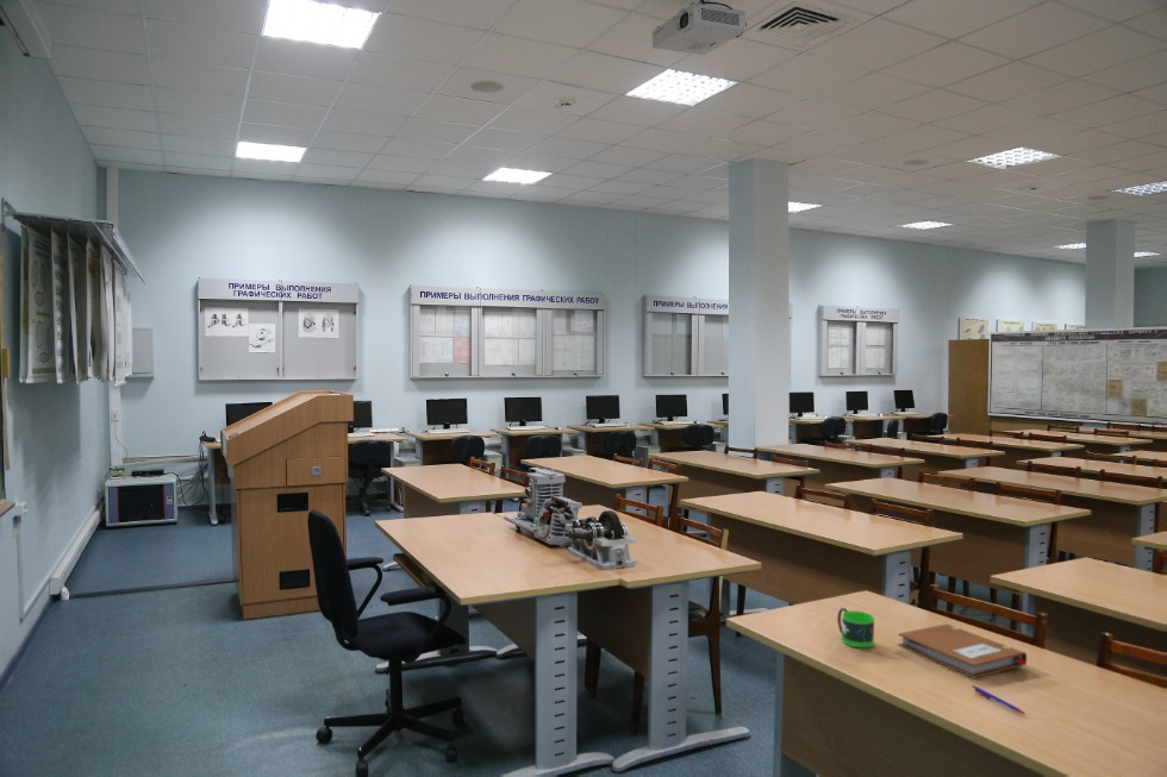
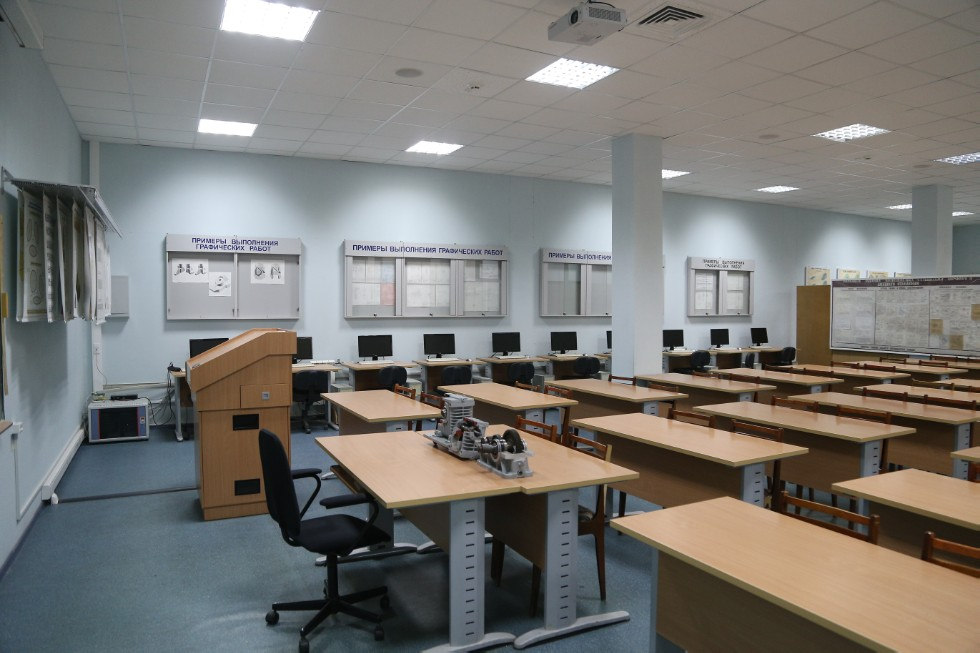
- mug [836,607,875,648]
- notebook [897,622,1028,679]
- pen [971,684,1026,715]
